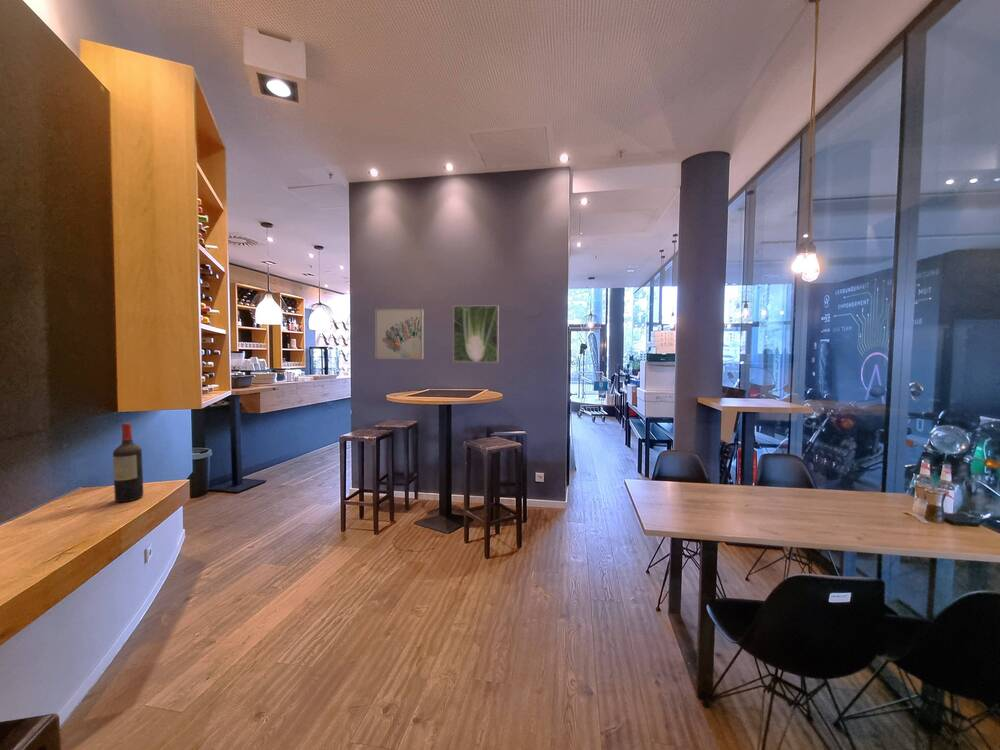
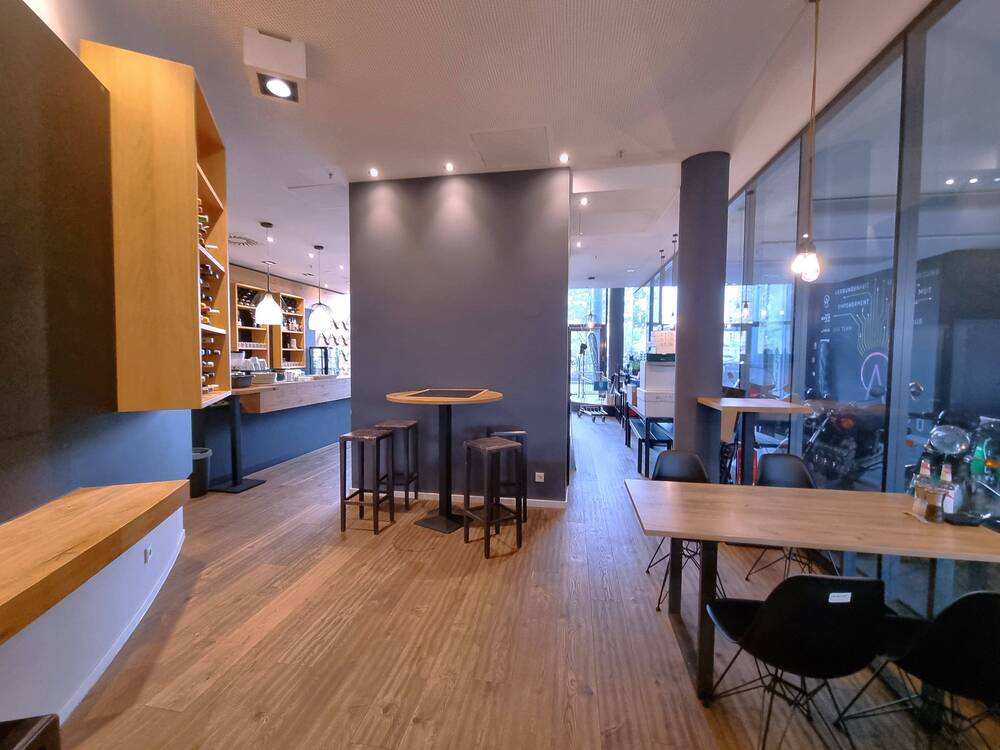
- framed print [452,305,500,363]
- wine bottle [112,422,144,503]
- wall art [374,308,424,360]
